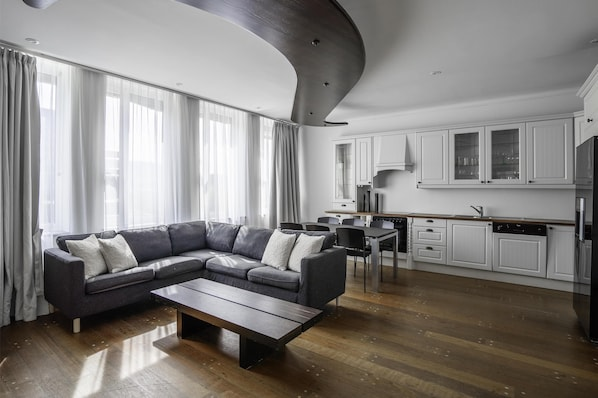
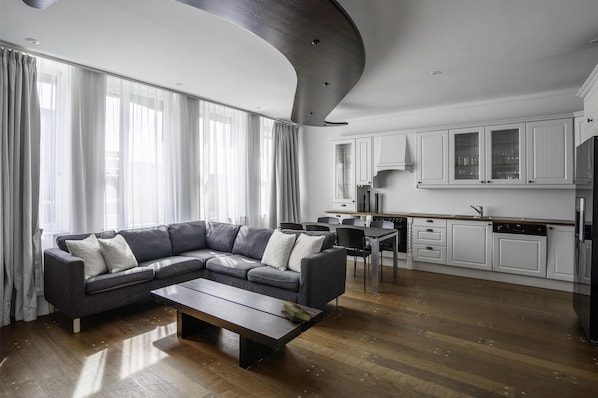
+ book [280,297,312,323]
